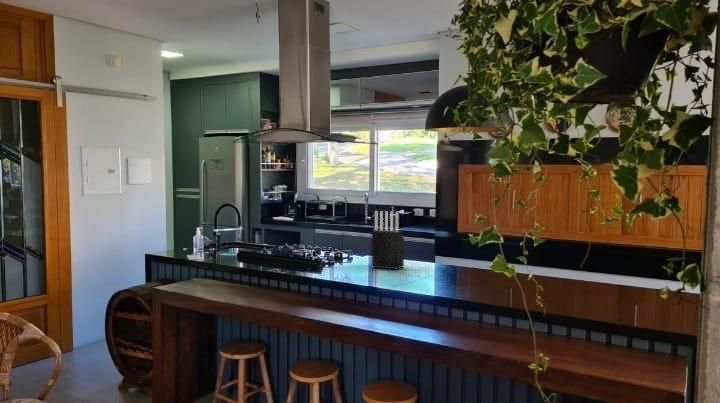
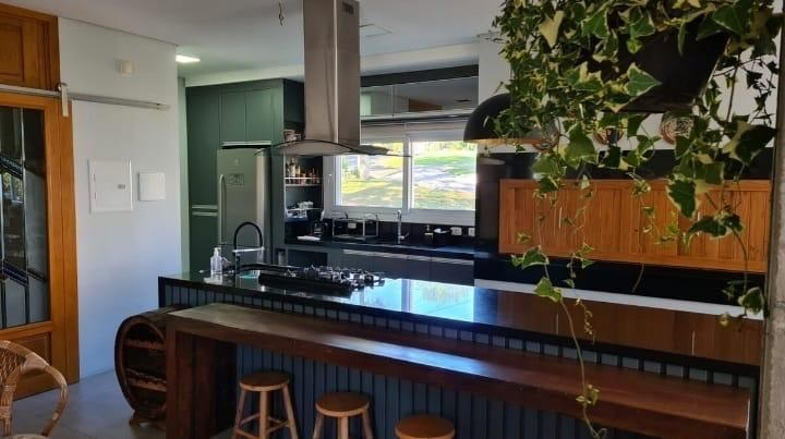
- knife block [371,210,405,271]
